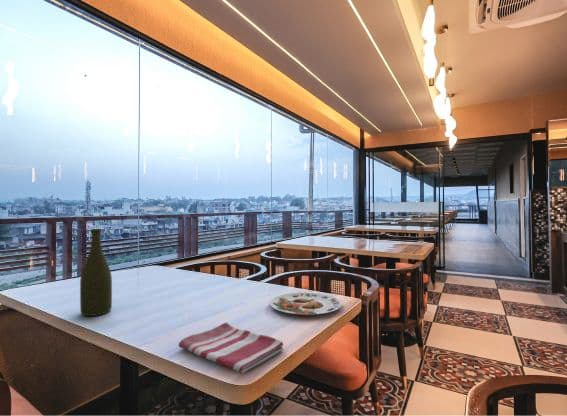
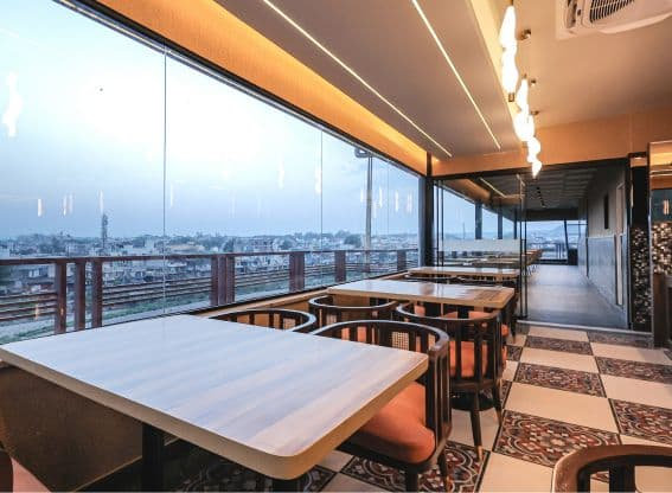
- plate [269,292,343,316]
- dish towel [178,321,285,374]
- bottle [79,228,113,317]
